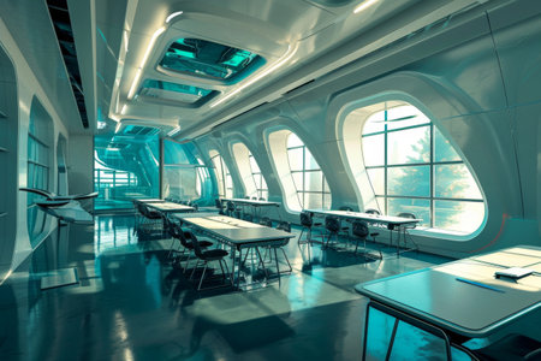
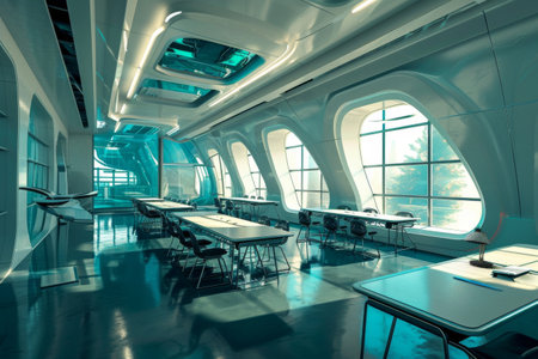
+ desk lamp [464,225,495,269]
